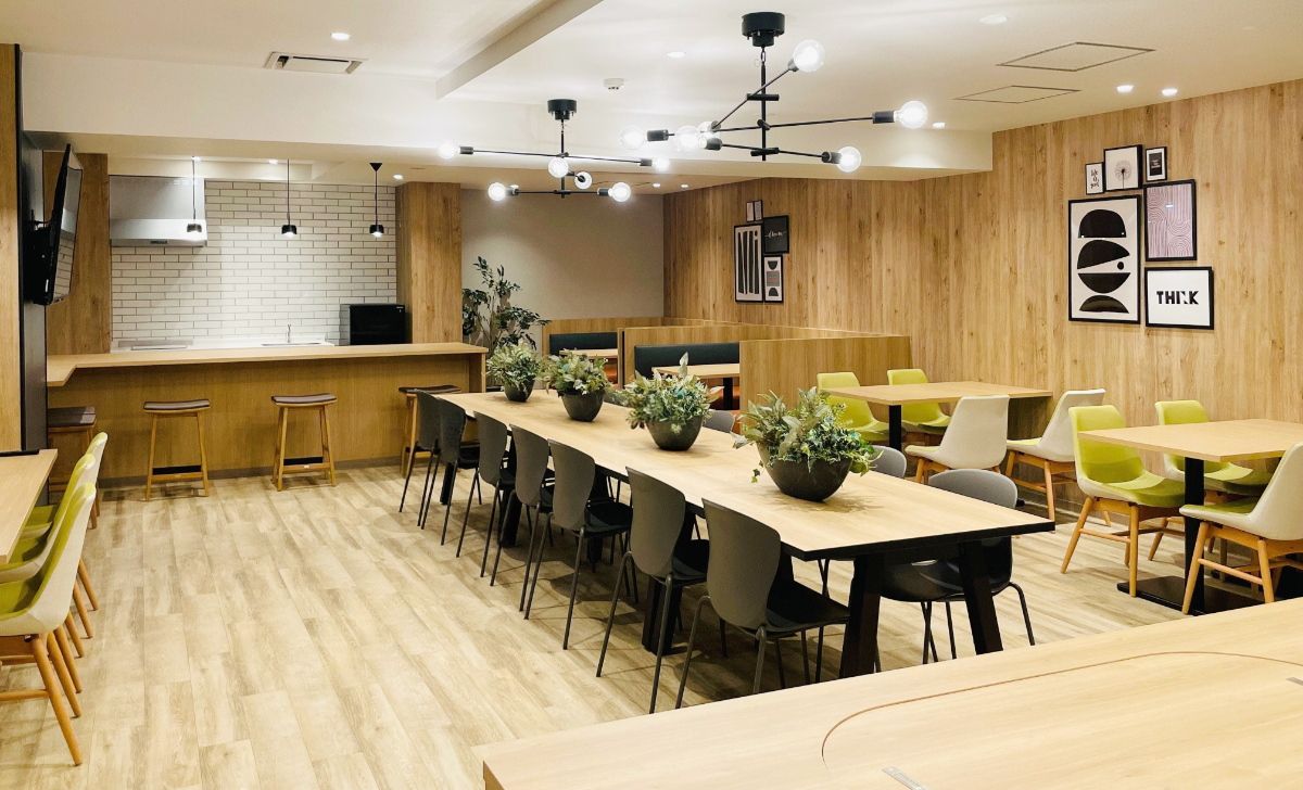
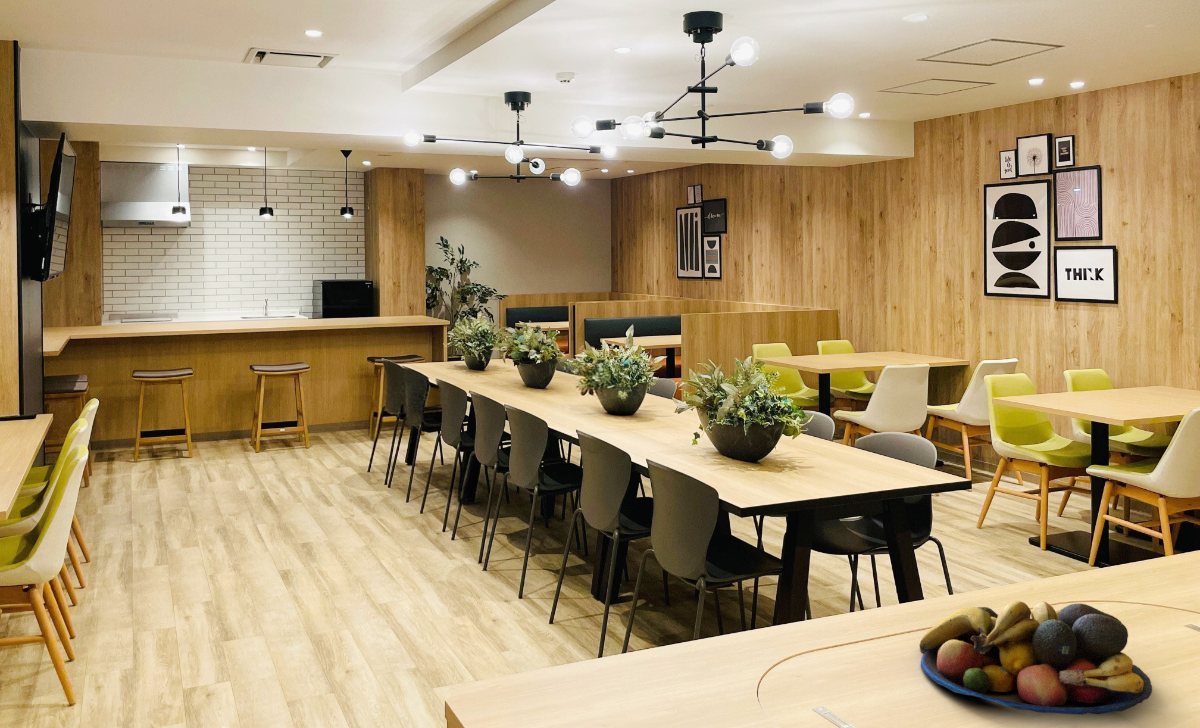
+ fruit bowl [919,600,1153,715]
